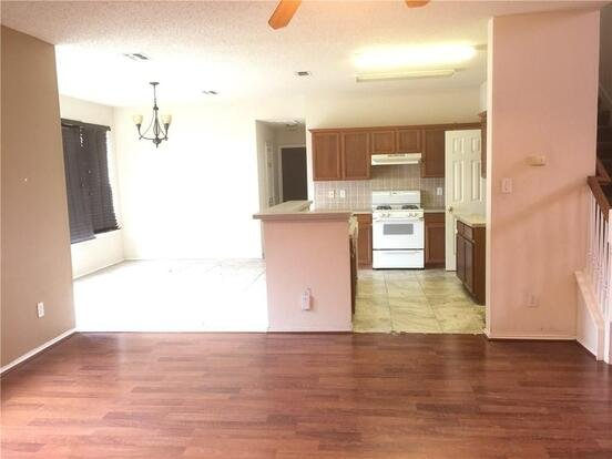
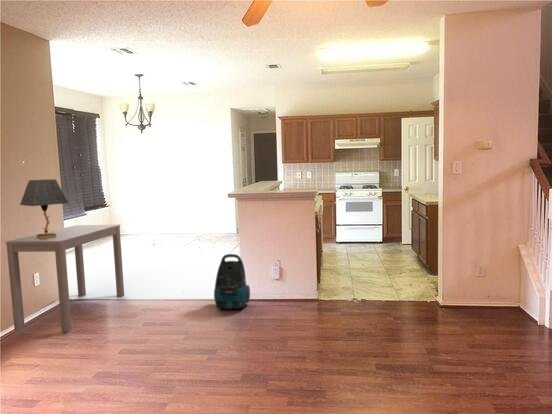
+ desk [4,224,125,332]
+ table lamp [19,178,69,239]
+ vacuum cleaner [213,253,251,311]
